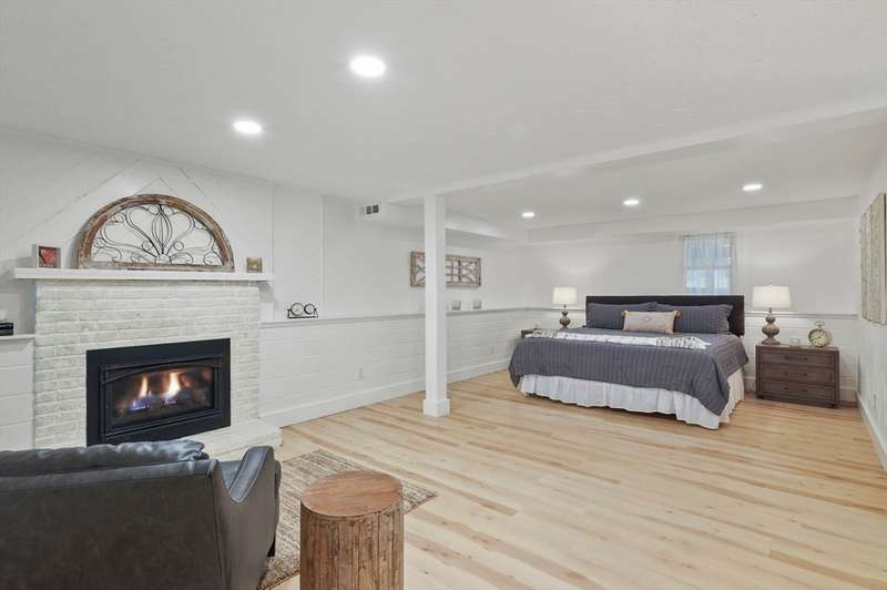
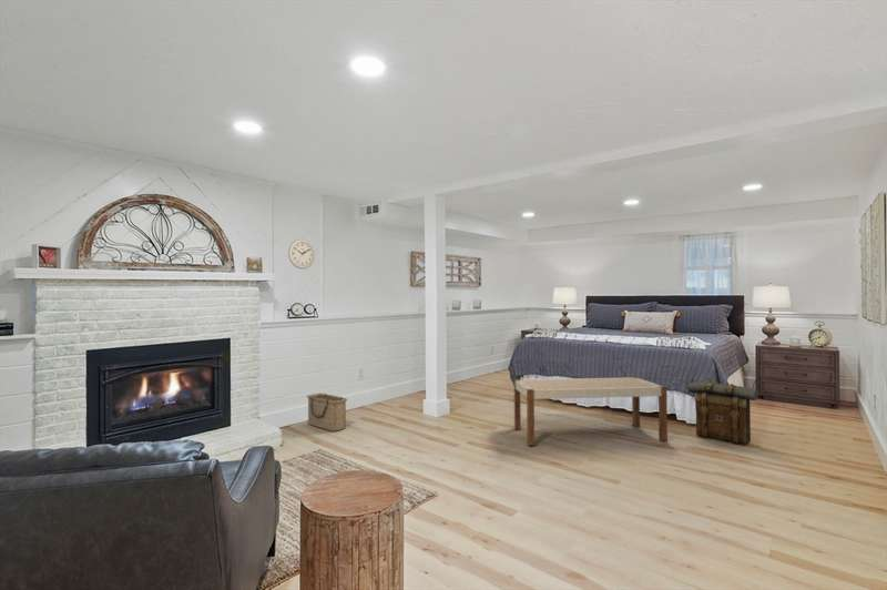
+ wall clock [287,238,316,269]
+ bench [513,376,669,447]
+ backpack [686,379,759,446]
+ basket [306,393,348,433]
